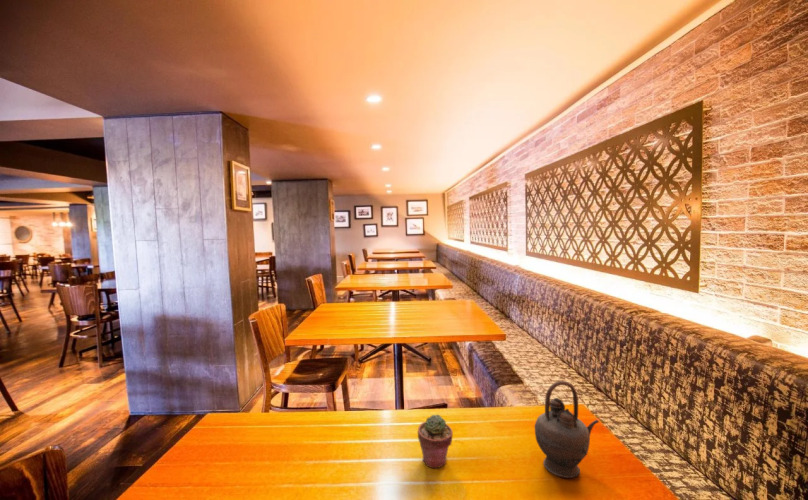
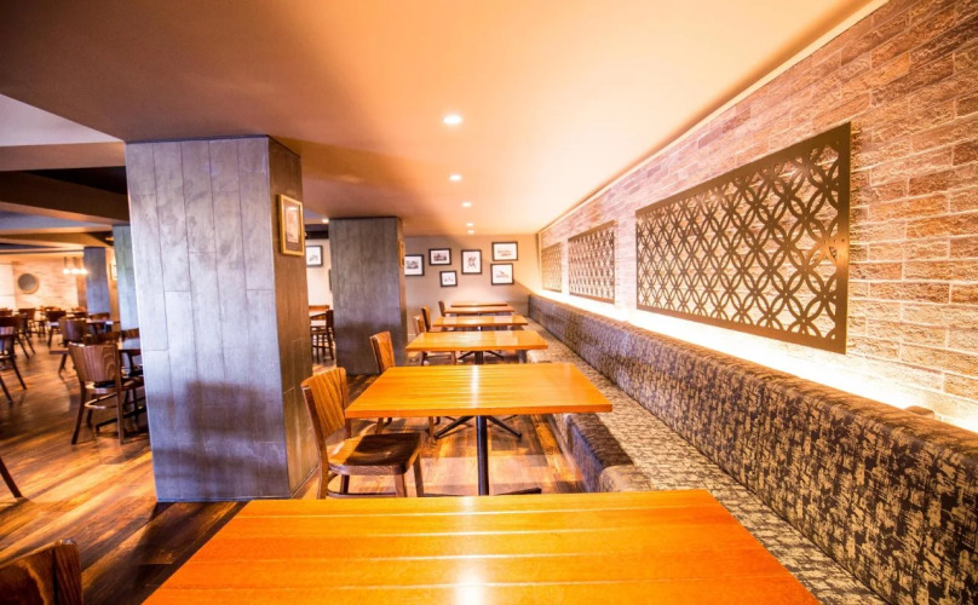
- potted succulent [417,414,454,469]
- teapot [534,380,600,479]
